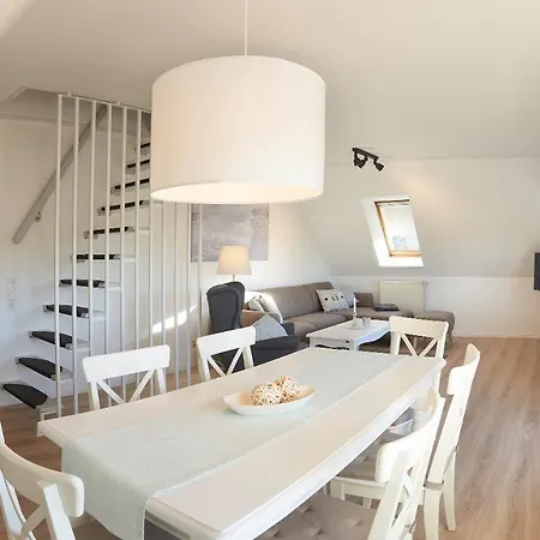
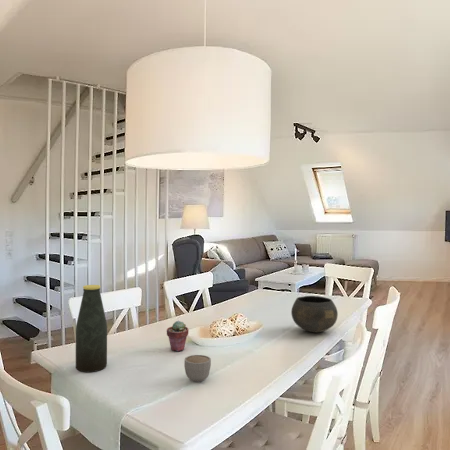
+ bowl [290,295,339,333]
+ bottle [75,284,108,373]
+ potted succulent [166,320,189,352]
+ mug [183,354,212,383]
